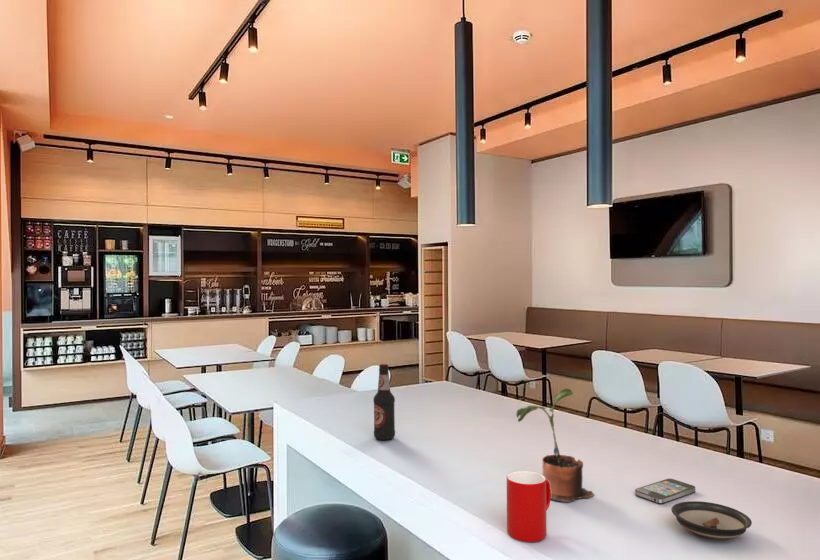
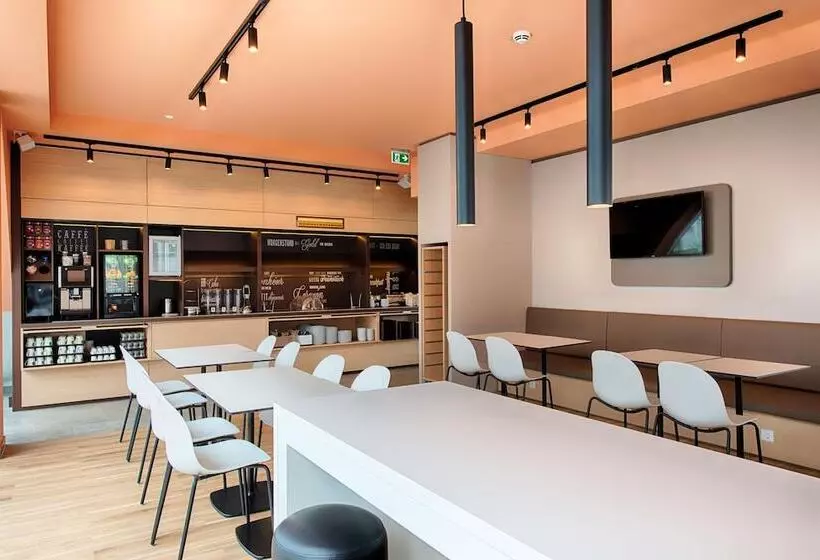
- smartphone [634,478,697,505]
- bottle [372,363,396,441]
- potted plant [515,388,595,503]
- cup [506,470,551,543]
- saucer [670,500,753,540]
